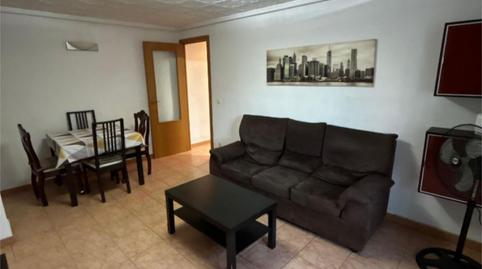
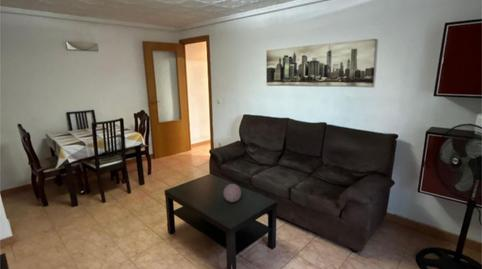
+ decorative orb [222,183,242,203]
